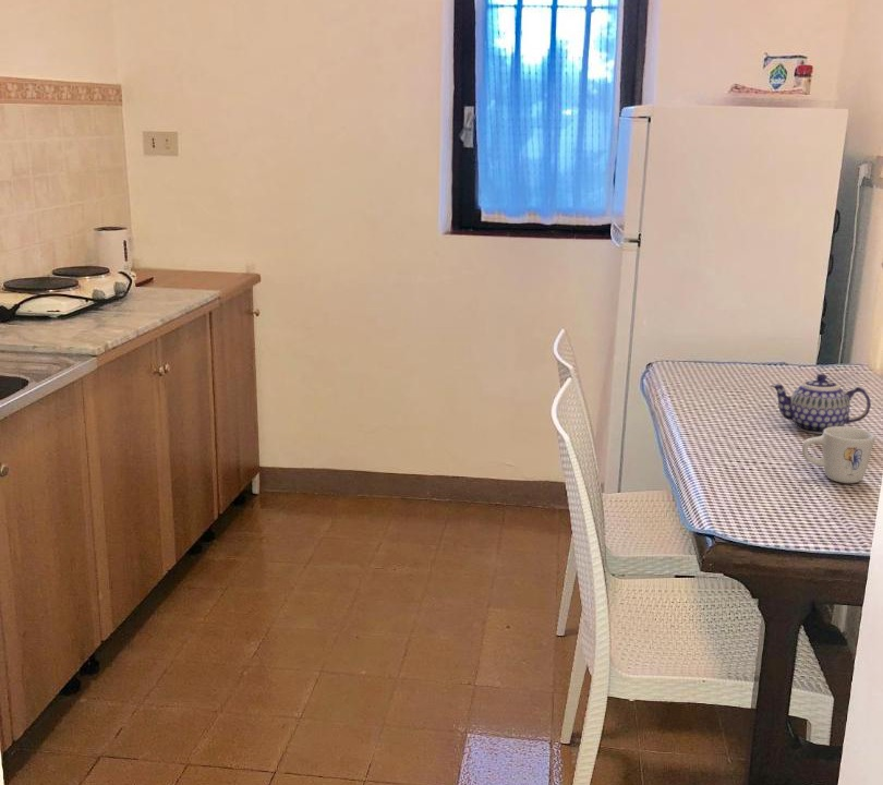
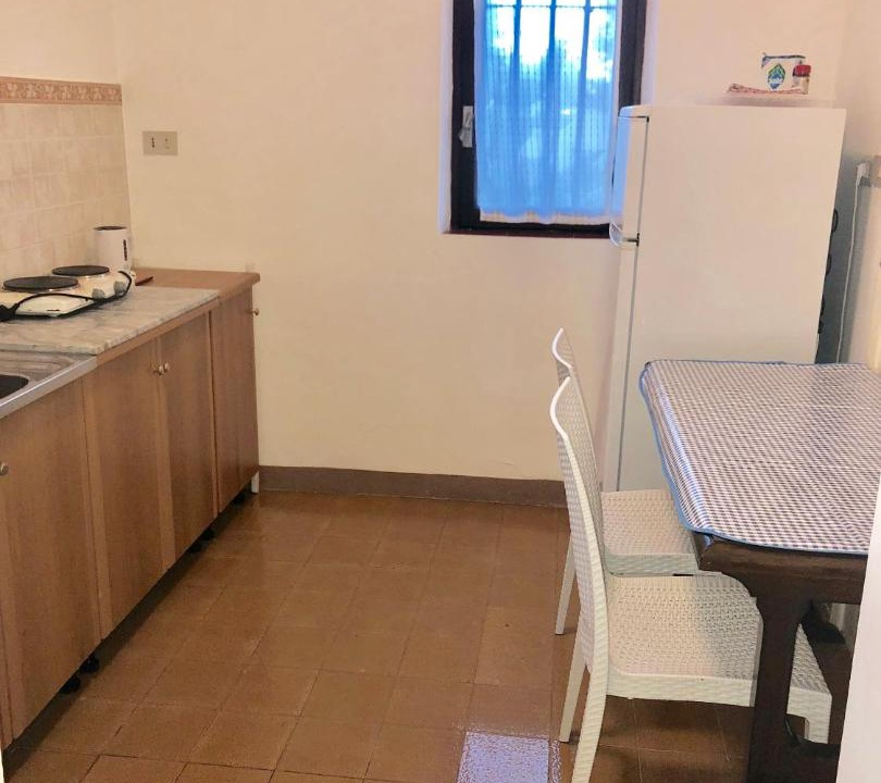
- teapot [770,373,872,435]
- mug [801,425,876,484]
